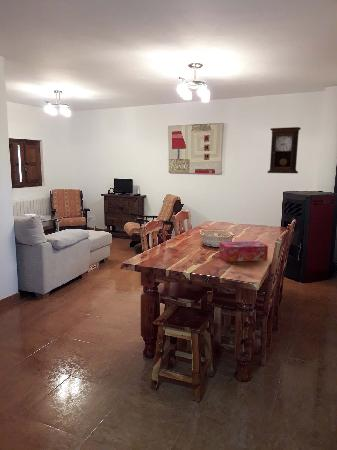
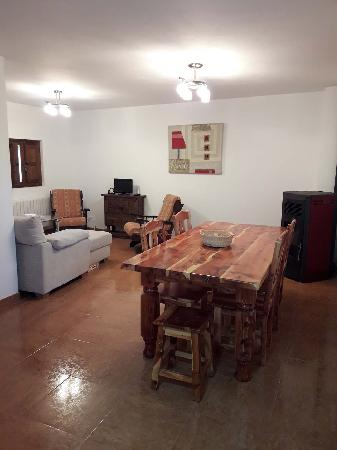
- tissue box [218,240,269,263]
- pendulum clock [266,126,302,174]
